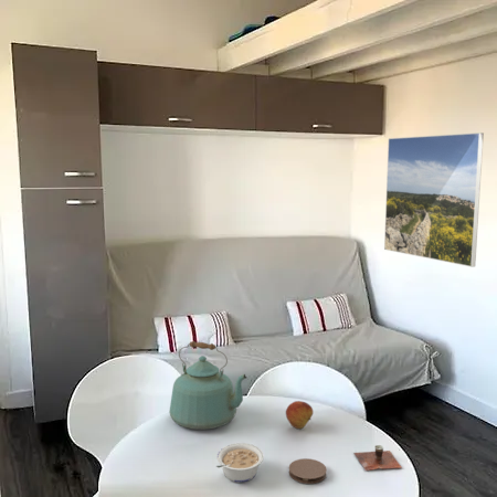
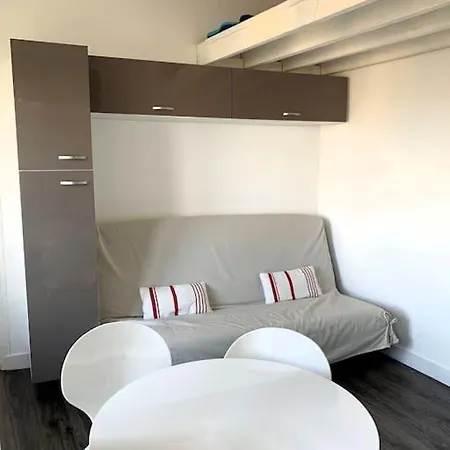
- coaster [288,457,328,485]
- fruit [285,400,314,430]
- cup [352,444,402,472]
- kettle [168,340,248,431]
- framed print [383,131,485,268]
- legume [215,442,265,484]
